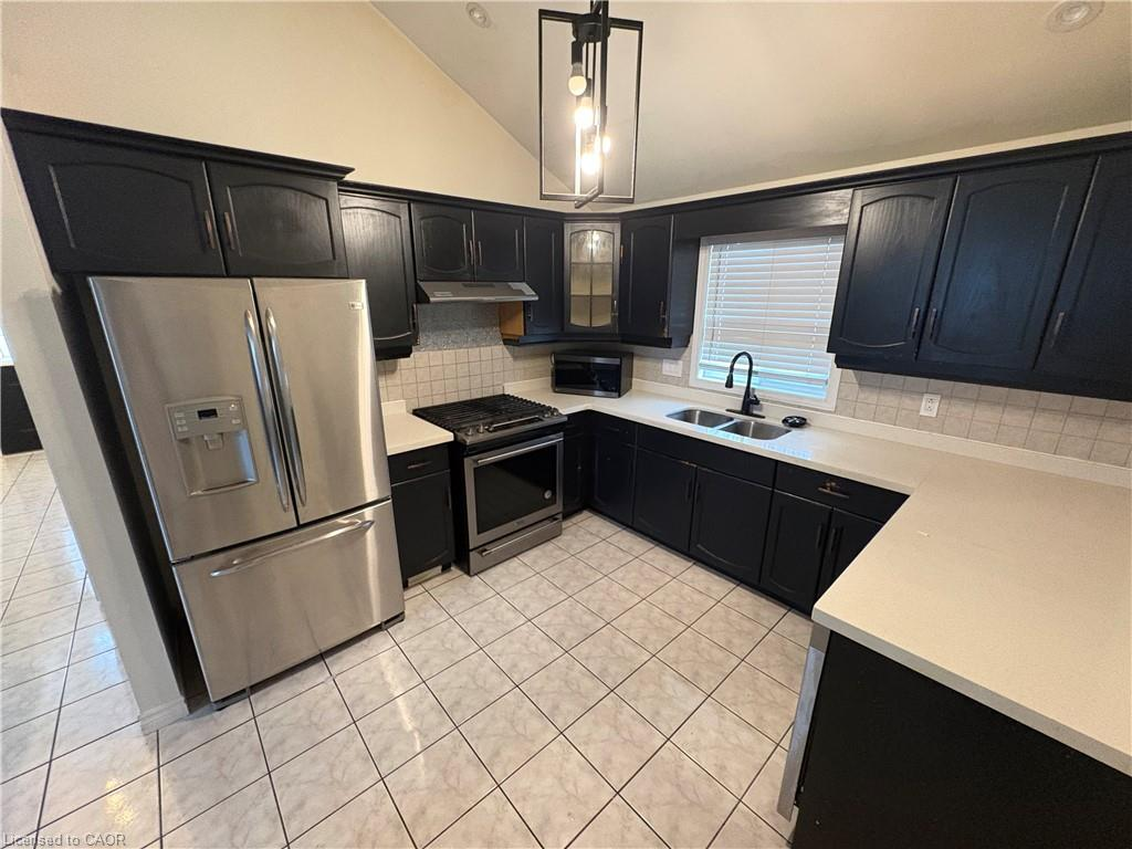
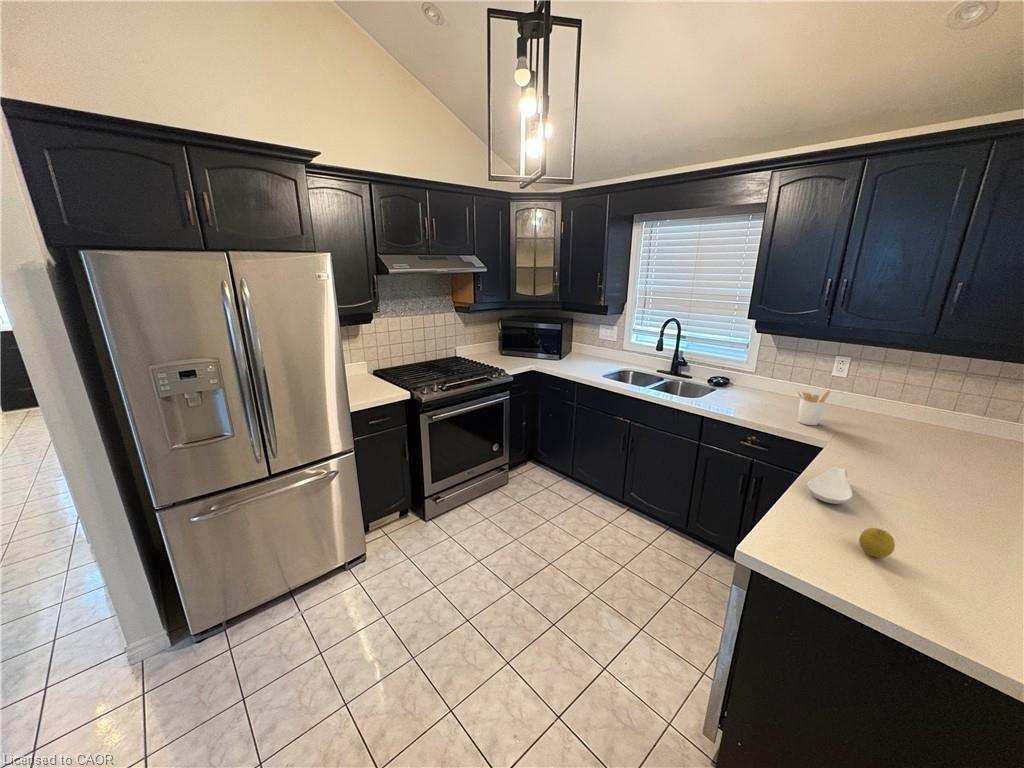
+ fruit [858,527,896,559]
+ spoon rest [806,466,853,505]
+ utensil holder [796,389,831,426]
